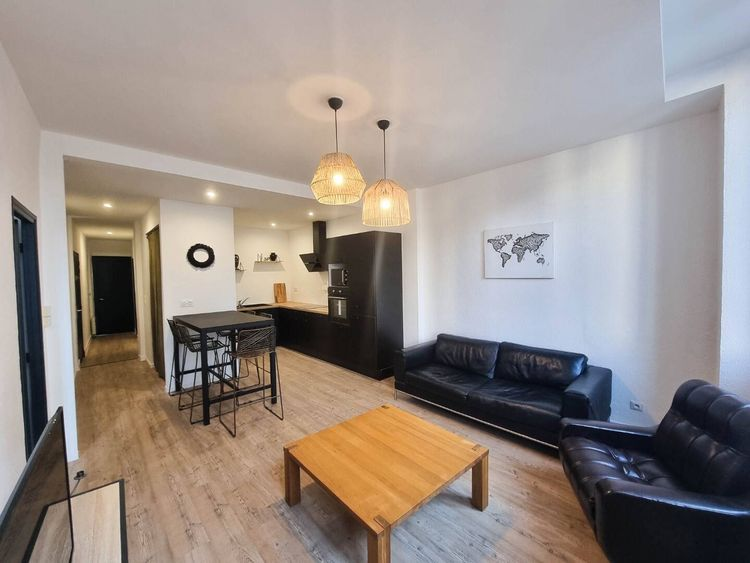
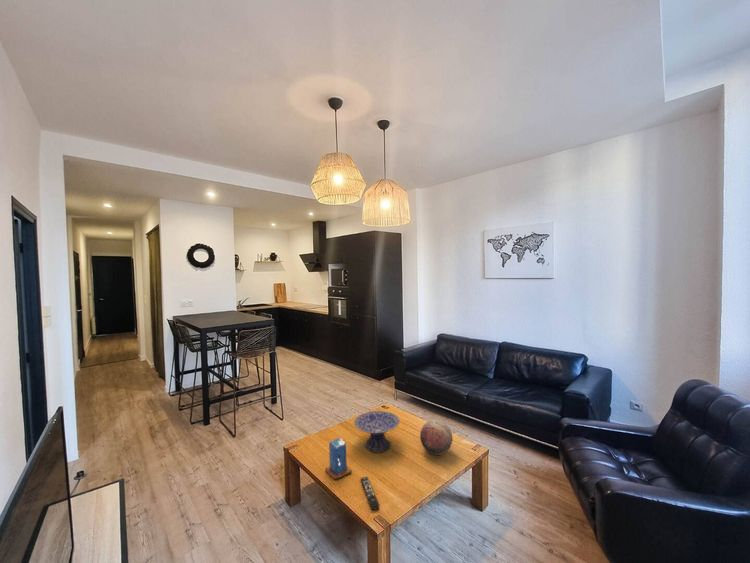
+ decorative bowl [353,410,401,453]
+ remote control [360,476,380,511]
+ decorative orb [419,419,454,456]
+ candle [324,437,353,480]
